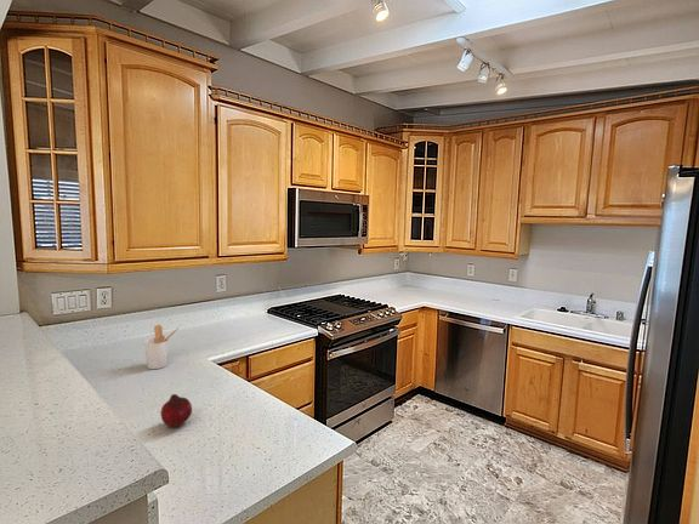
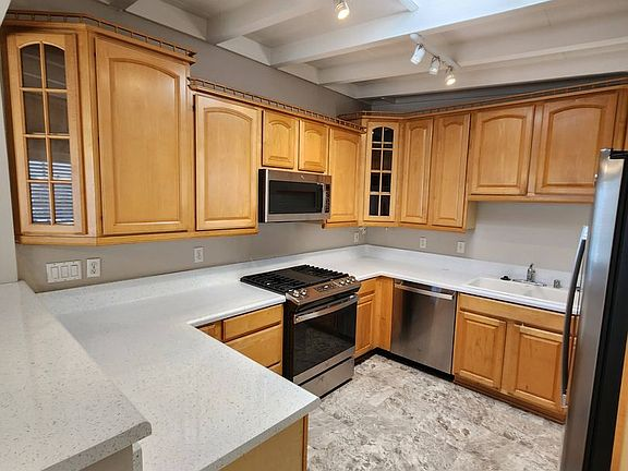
- utensil holder [143,324,180,370]
- fruit [159,393,193,428]
